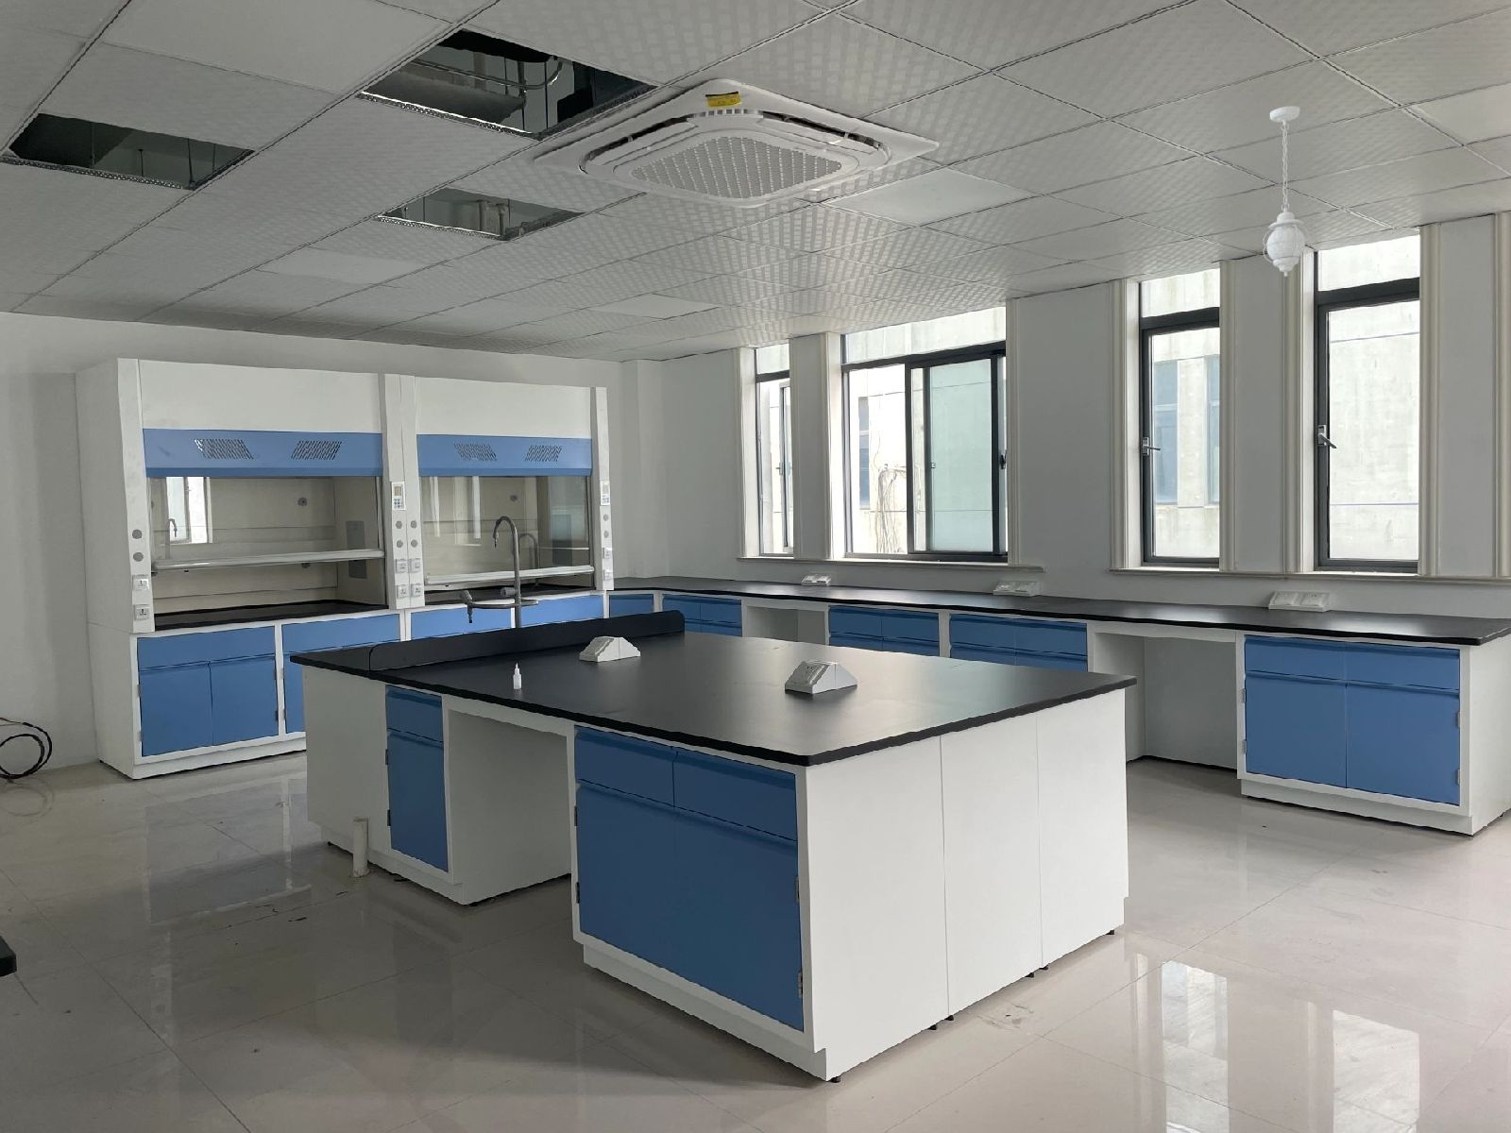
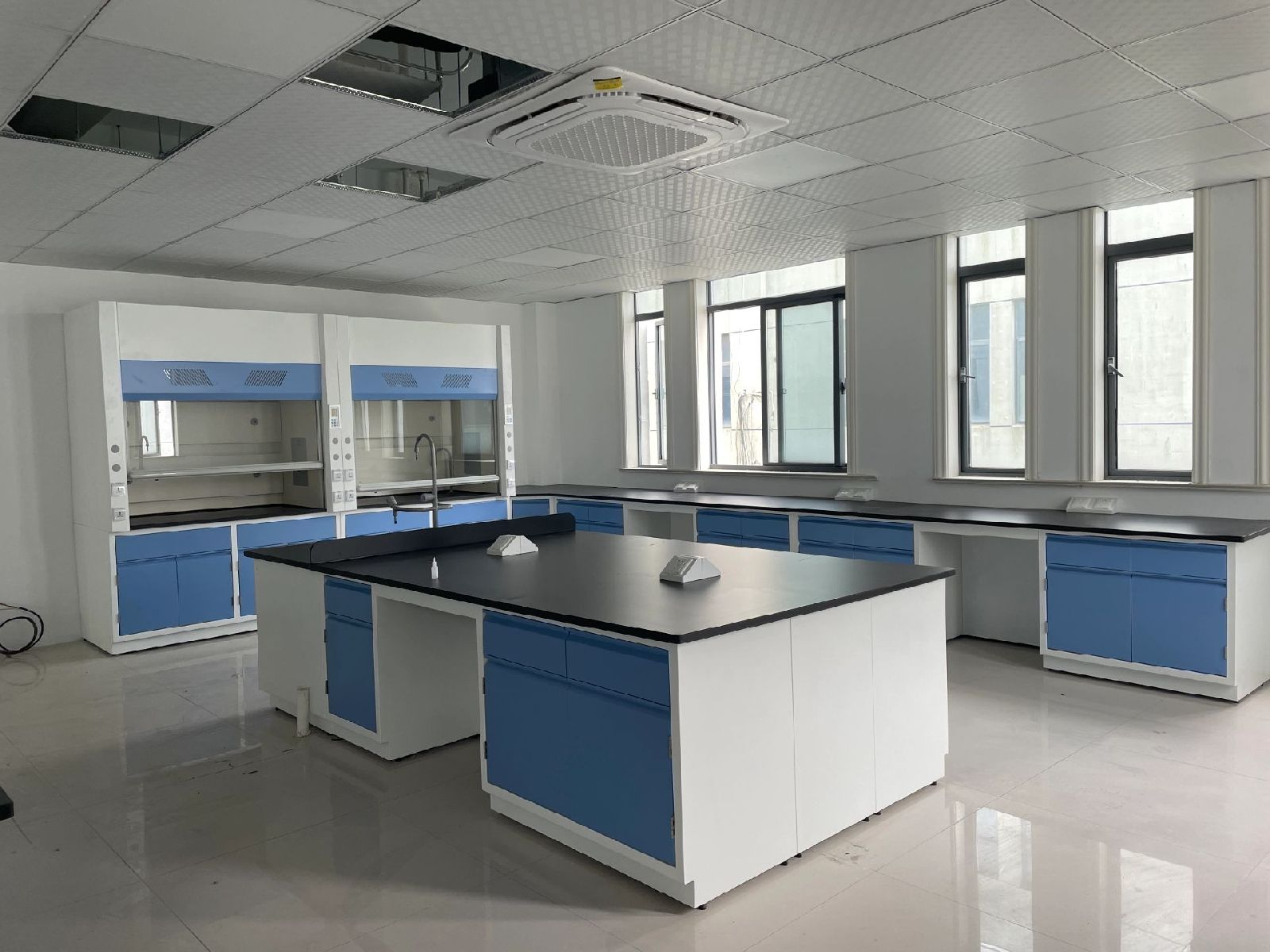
- pendant light [1261,105,1310,277]
